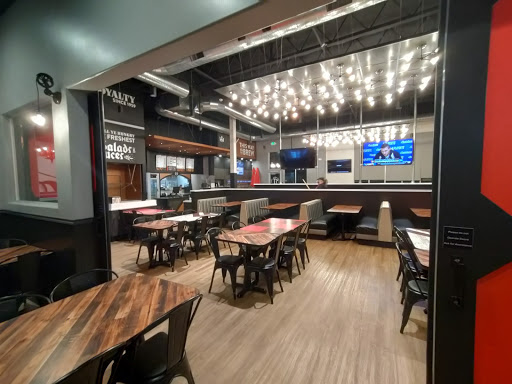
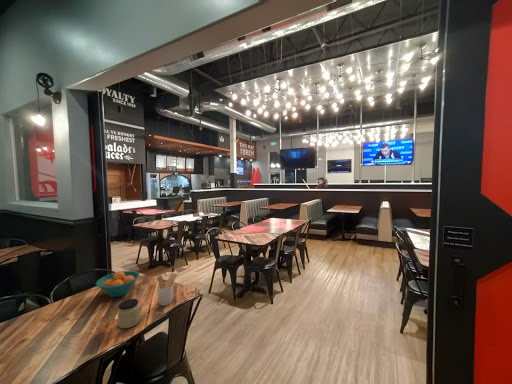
+ utensil holder [156,271,178,307]
+ fruit bowl [95,270,141,298]
+ jar [117,298,141,329]
